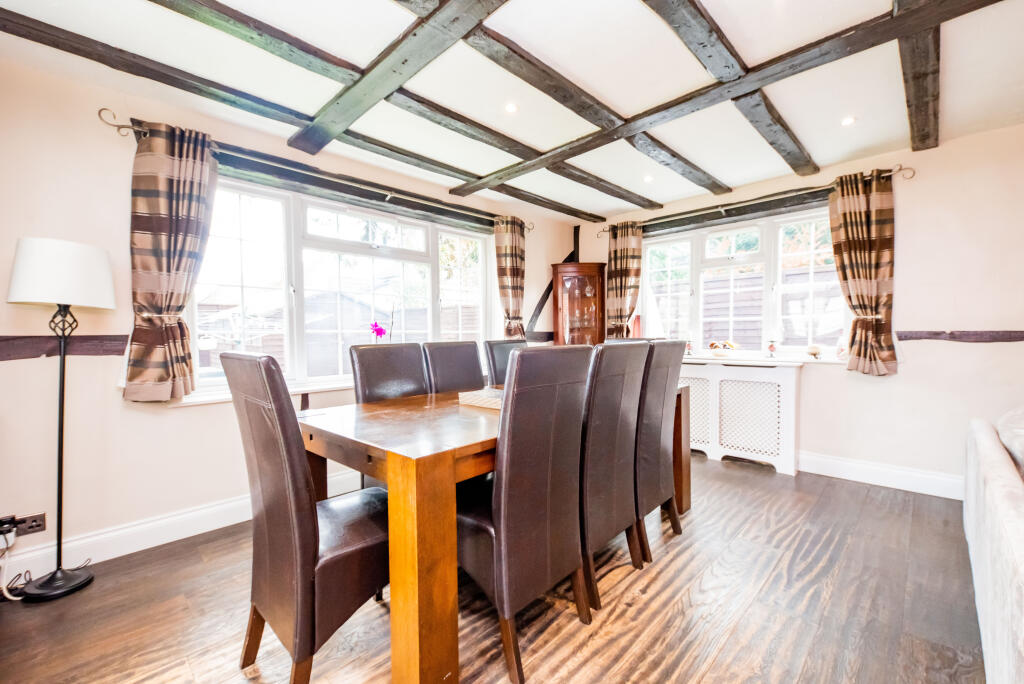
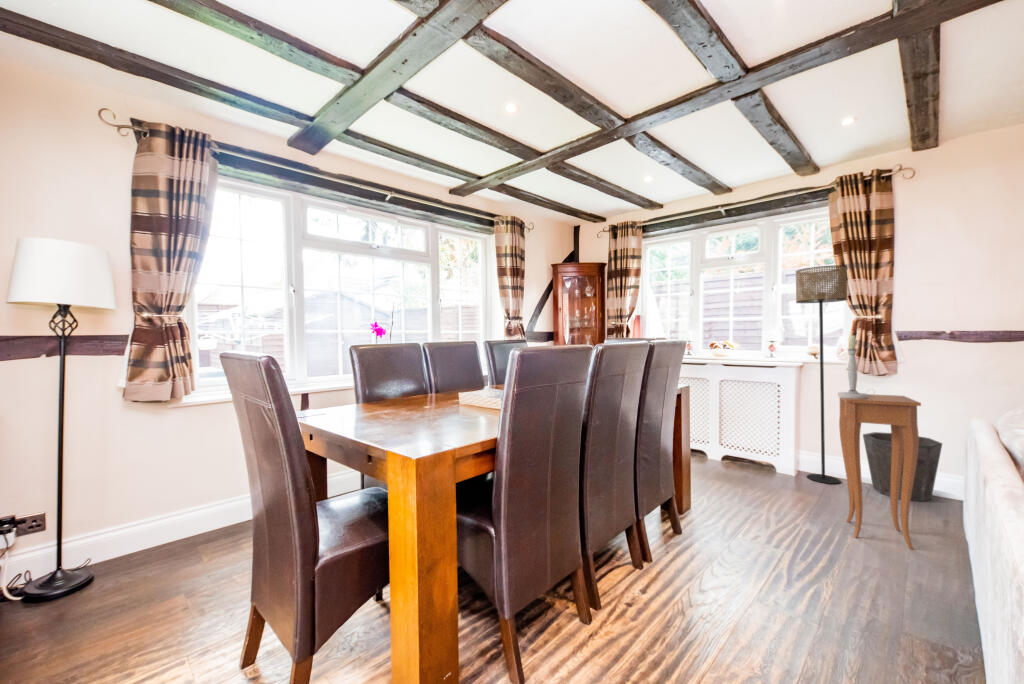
+ floor lamp [795,264,848,485]
+ candlestick [837,334,876,399]
+ side table [837,392,922,550]
+ waste bin [862,431,943,502]
